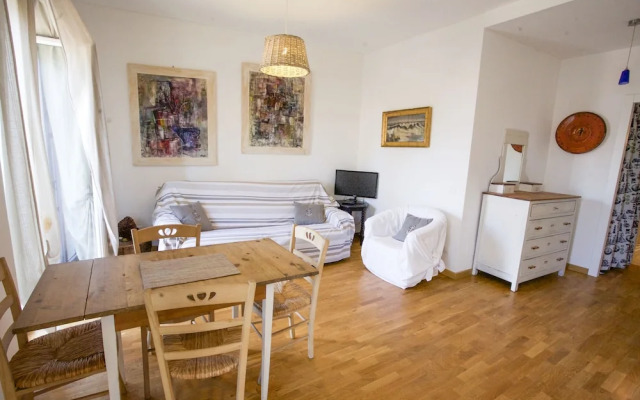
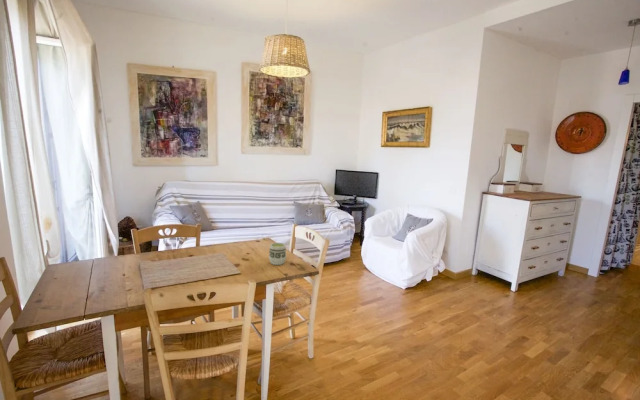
+ cup [268,242,287,266]
